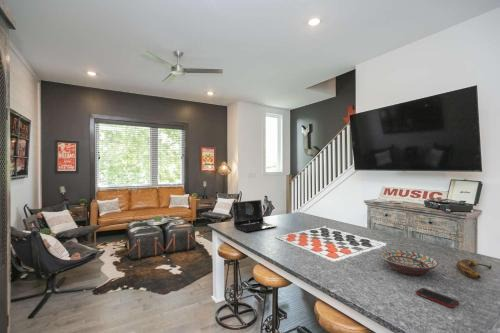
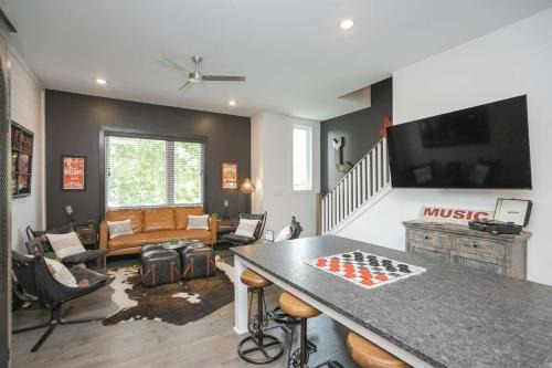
- decorative bowl [379,249,439,276]
- laptop [231,199,278,233]
- cell phone [414,287,460,309]
- banana [455,258,493,279]
